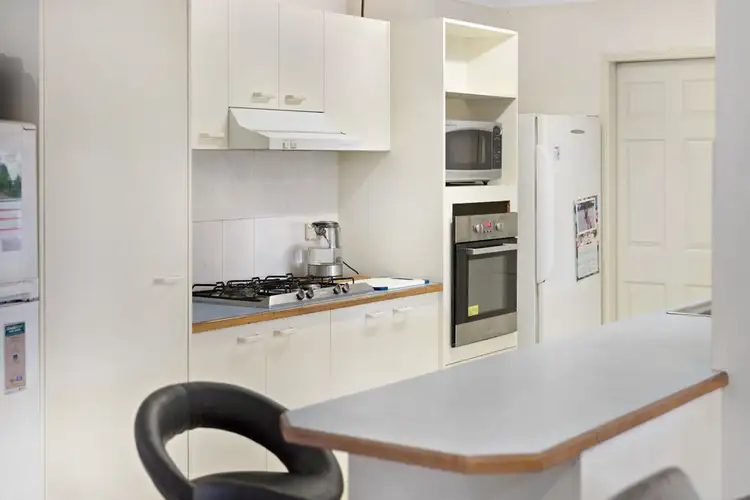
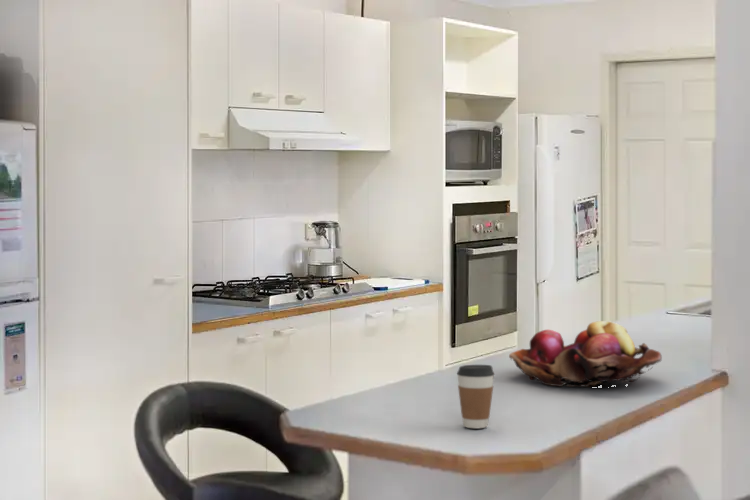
+ fruit basket [508,320,663,388]
+ coffee cup [456,364,495,429]
